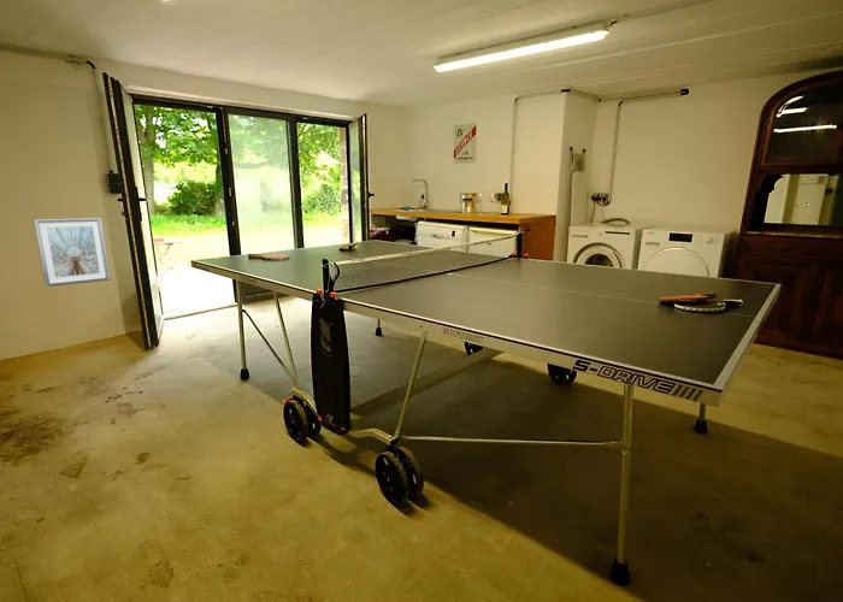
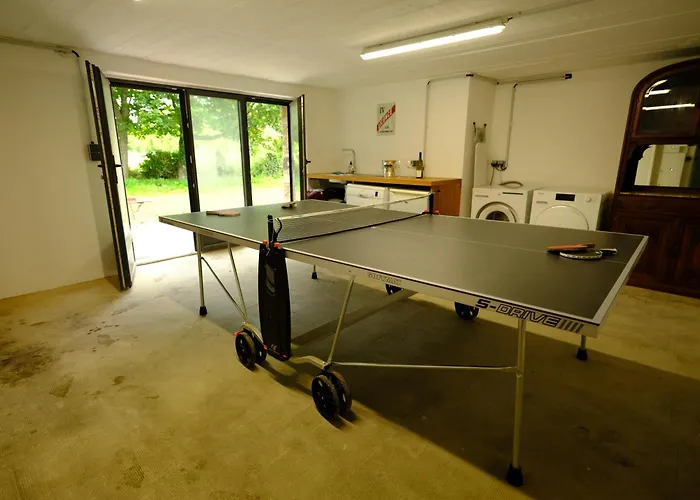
- picture frame [33,217,111,288]
